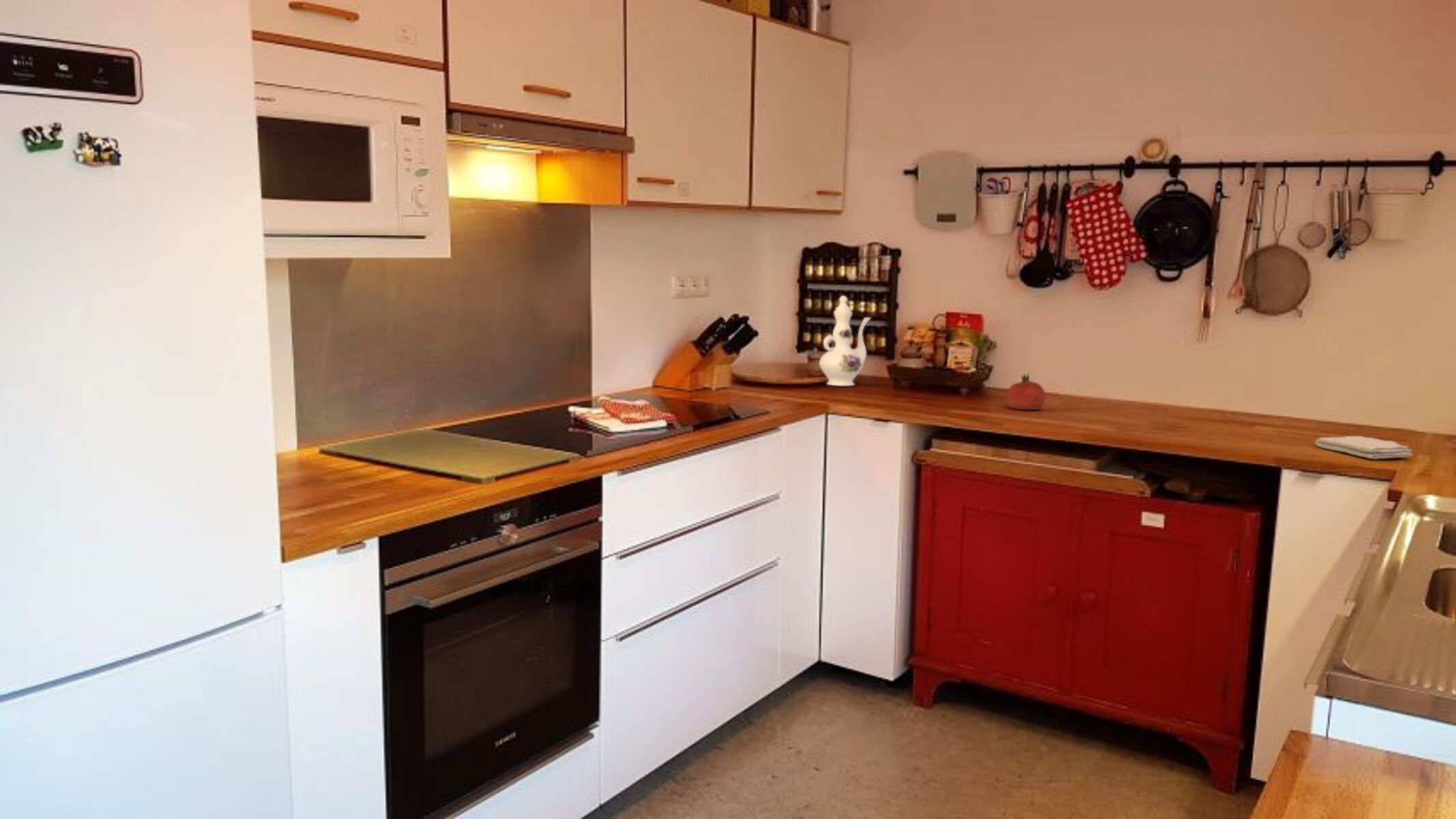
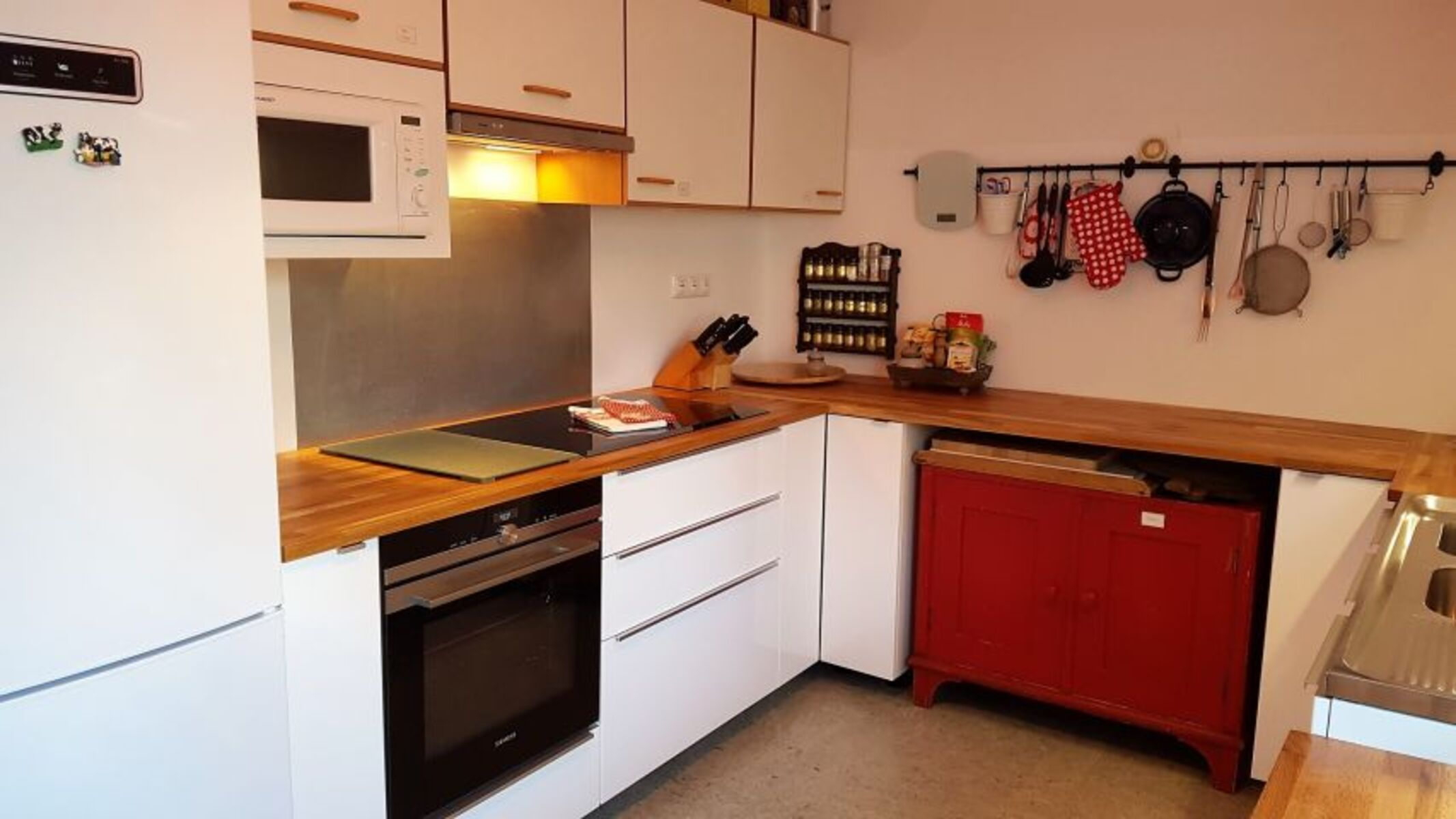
- fruit [1006,373,1046,411]
- chinaware [818,295,872,386]
- washcloth [1315,435,1413,460]
